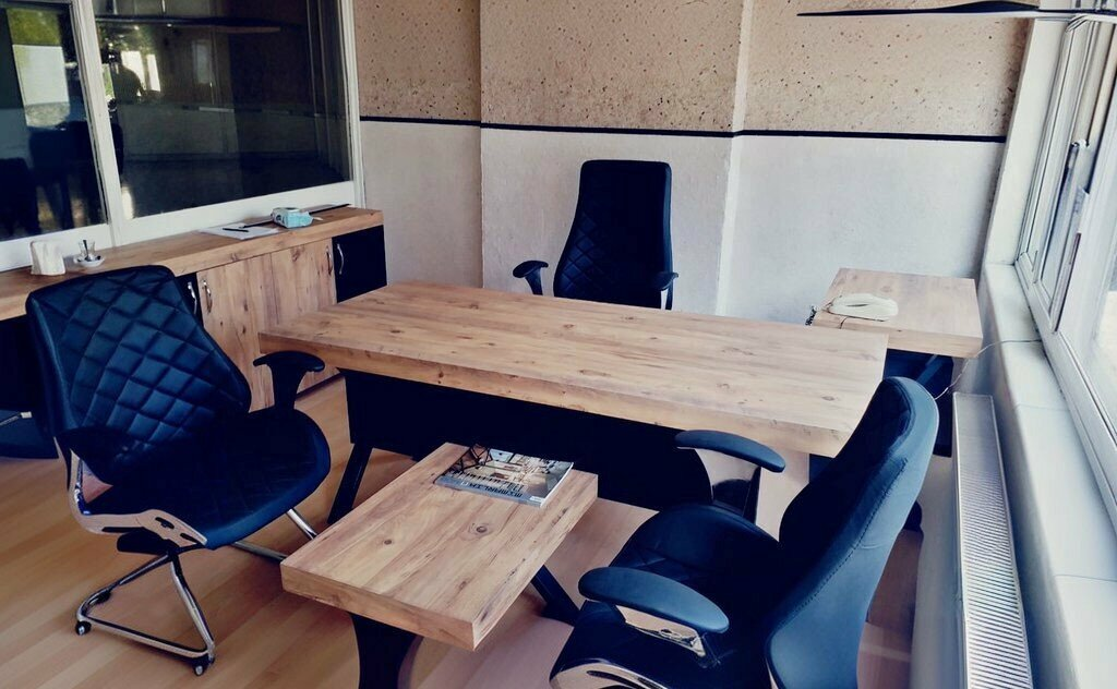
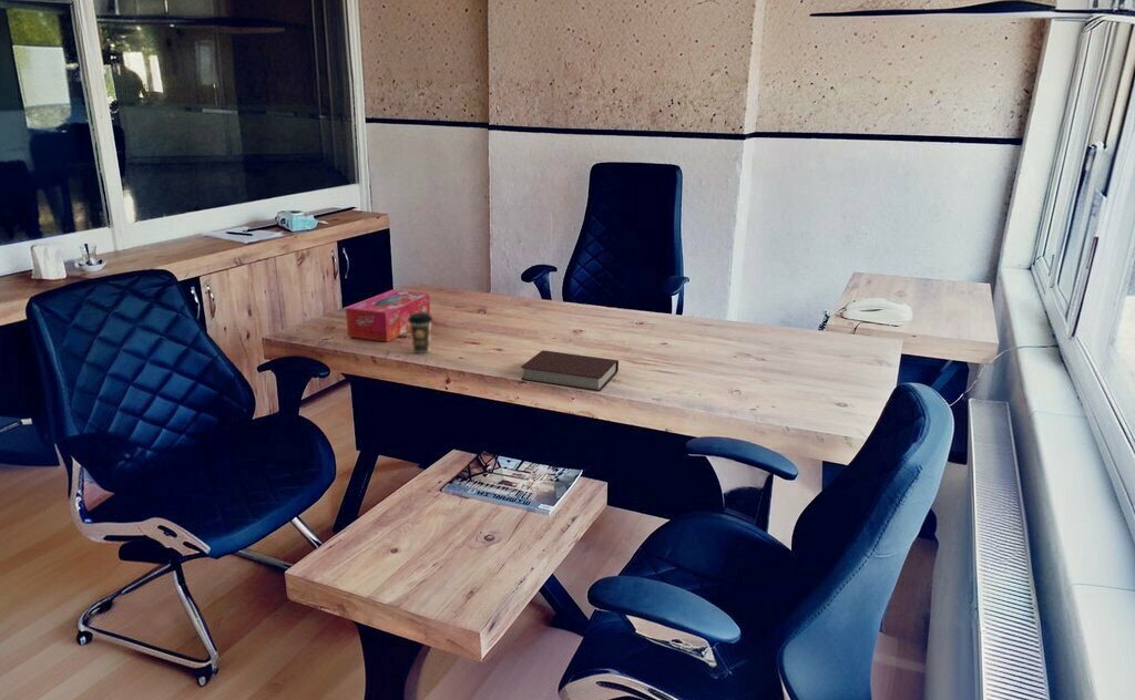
+ book [520,349,620,392]
+ coffee cup [408,312,434,354]
+ tissue box [345,289,431,342]
